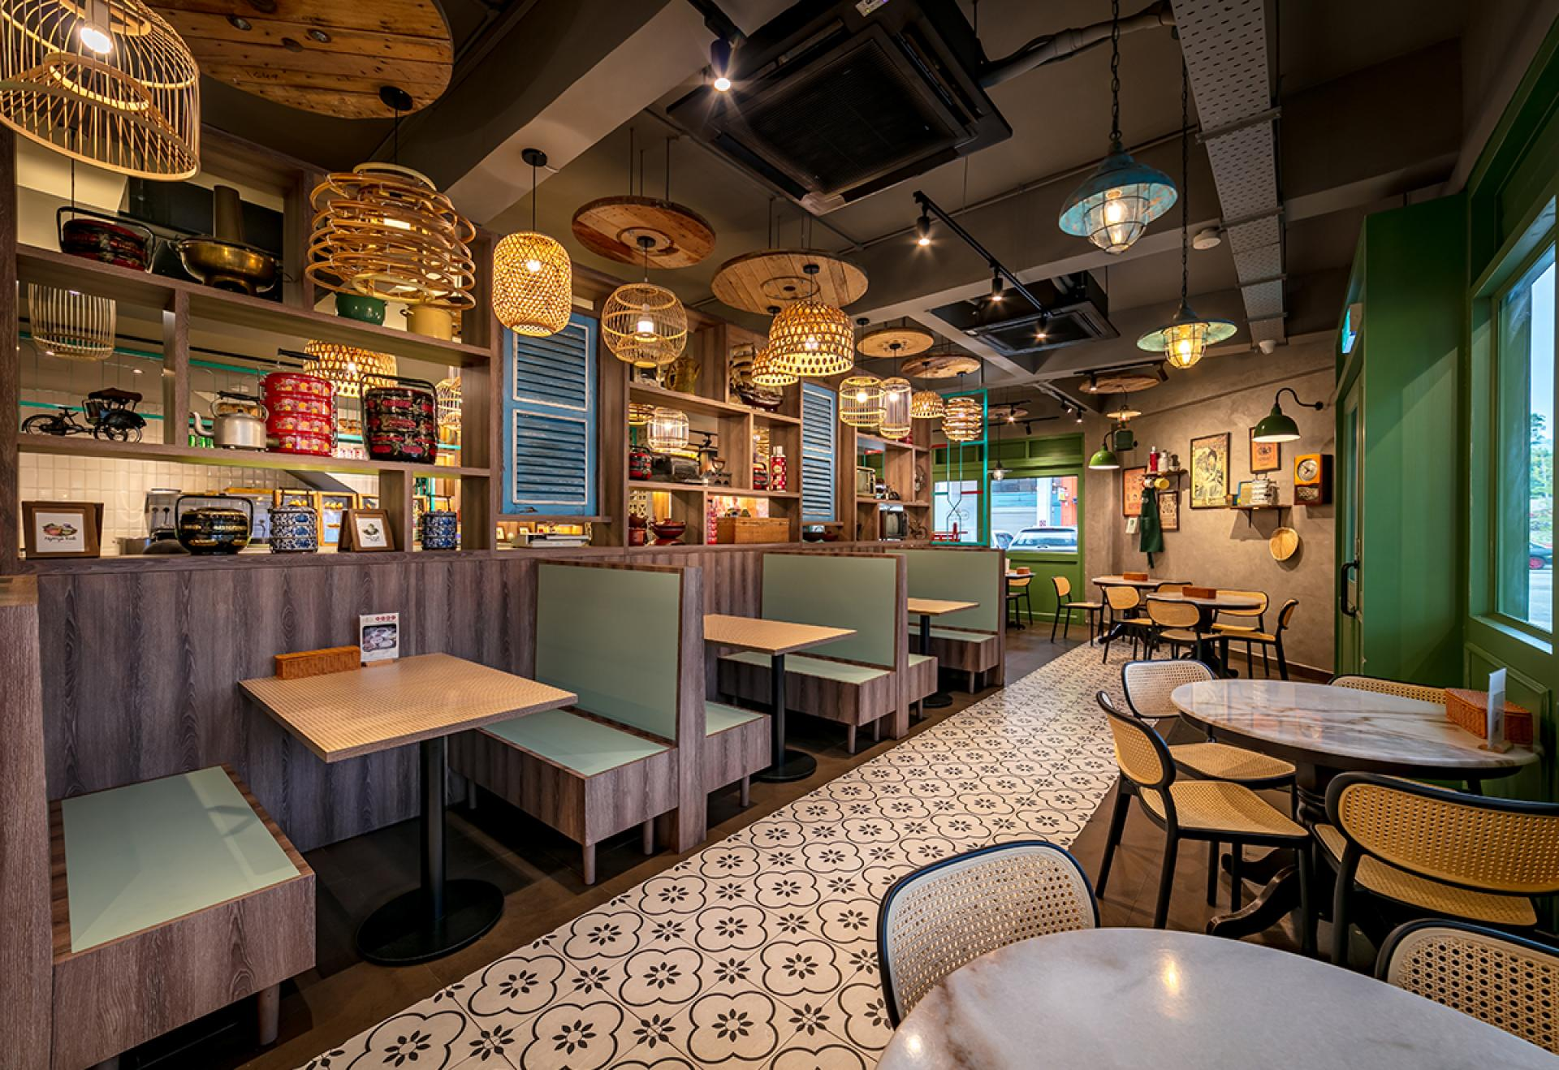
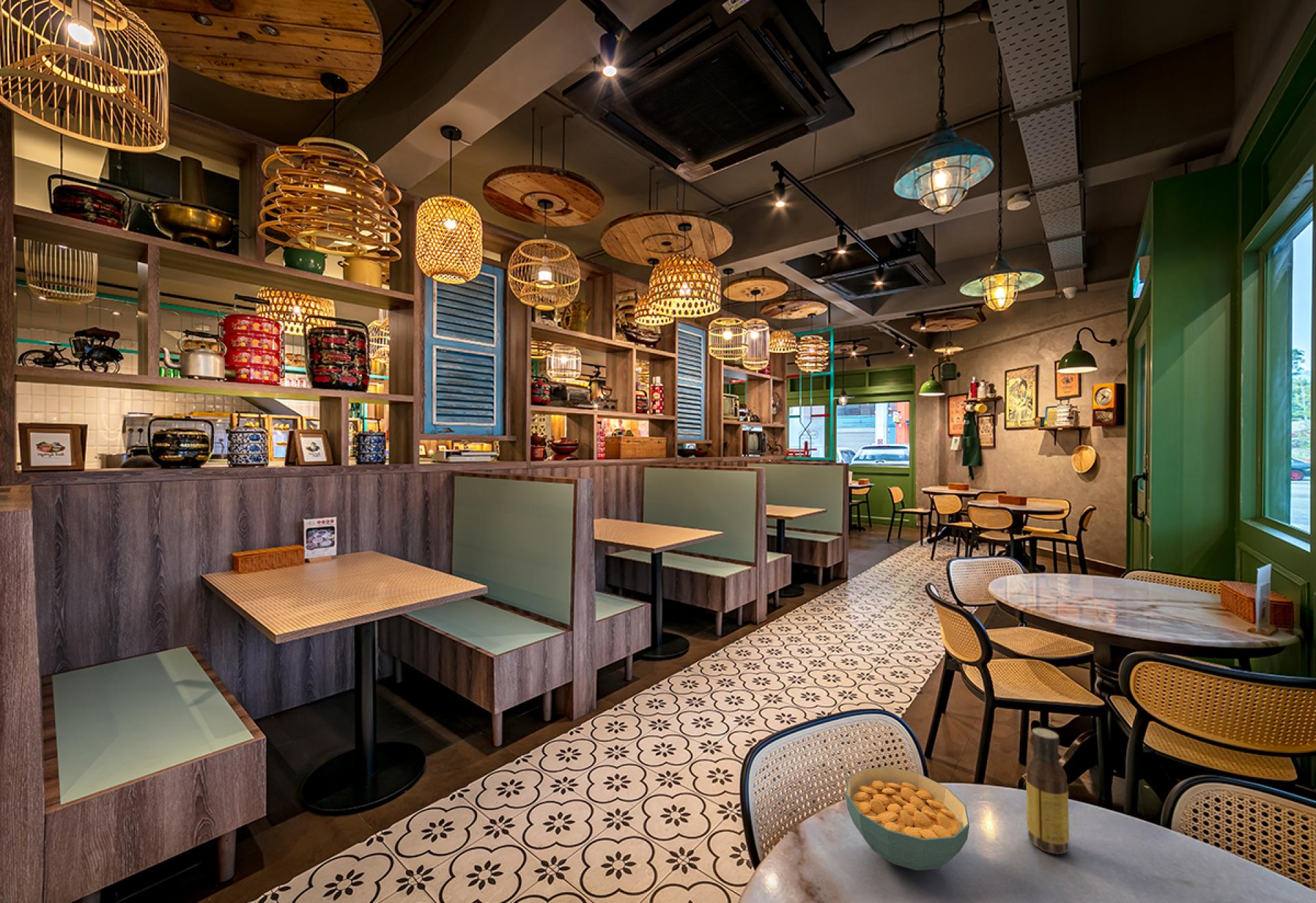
+ cereal bowl [845,767,971,871]
+ sauce bottle [1025,727,1070,855]
